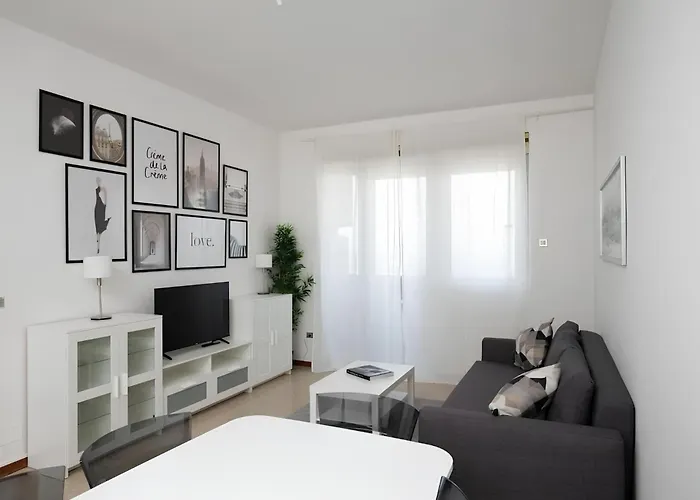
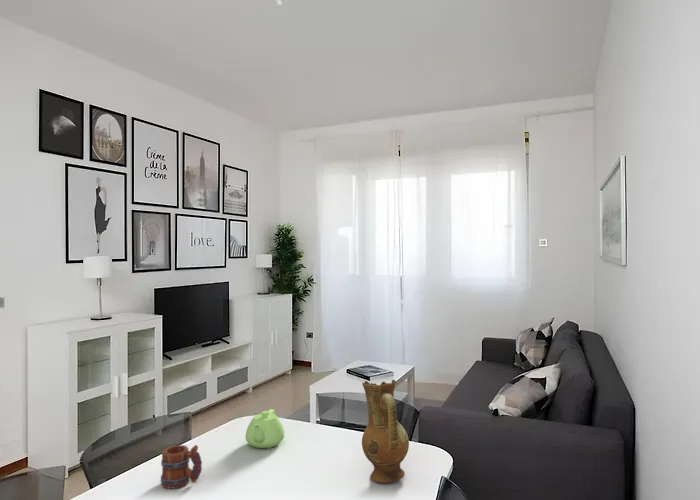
+ mug [160,444,203,490]
+ ceramic jug [361,379,410,484]
+ teapot [245,408,285,449]
